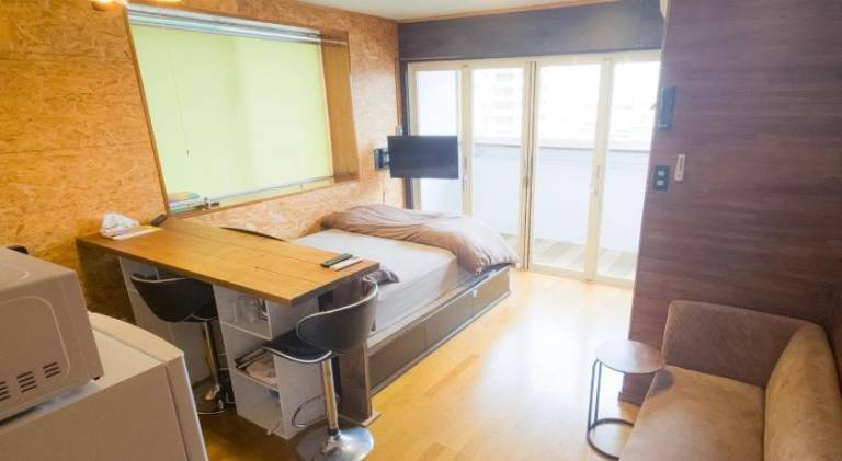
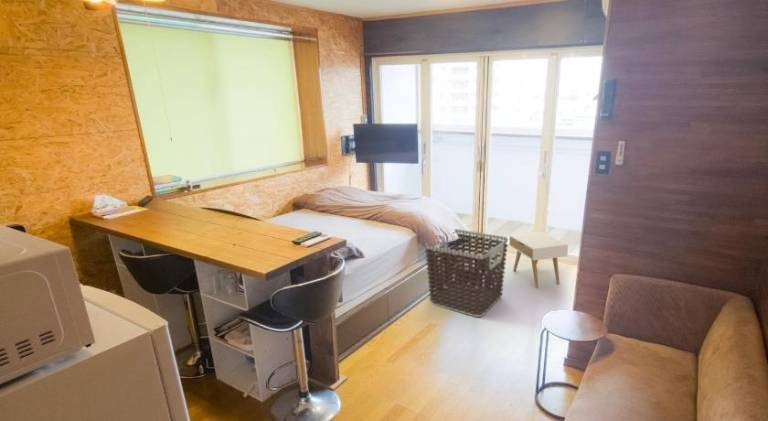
+ clothes hamper [424,228,509,318]
+ nightstand [508,230,569,289]
